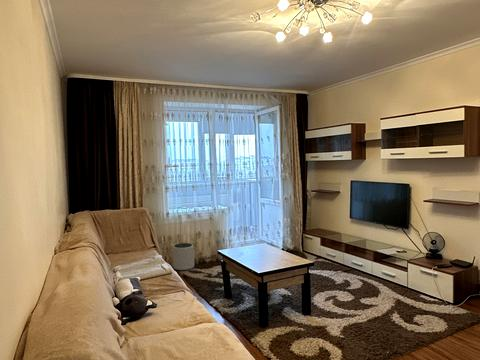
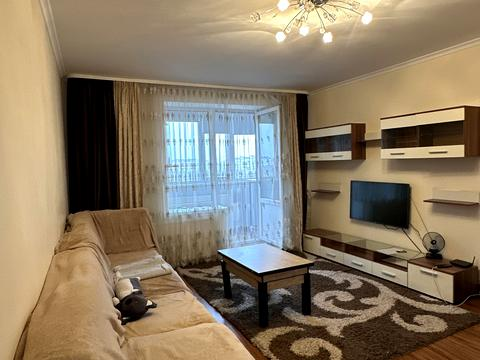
- plant pot [172,242,195,271]
